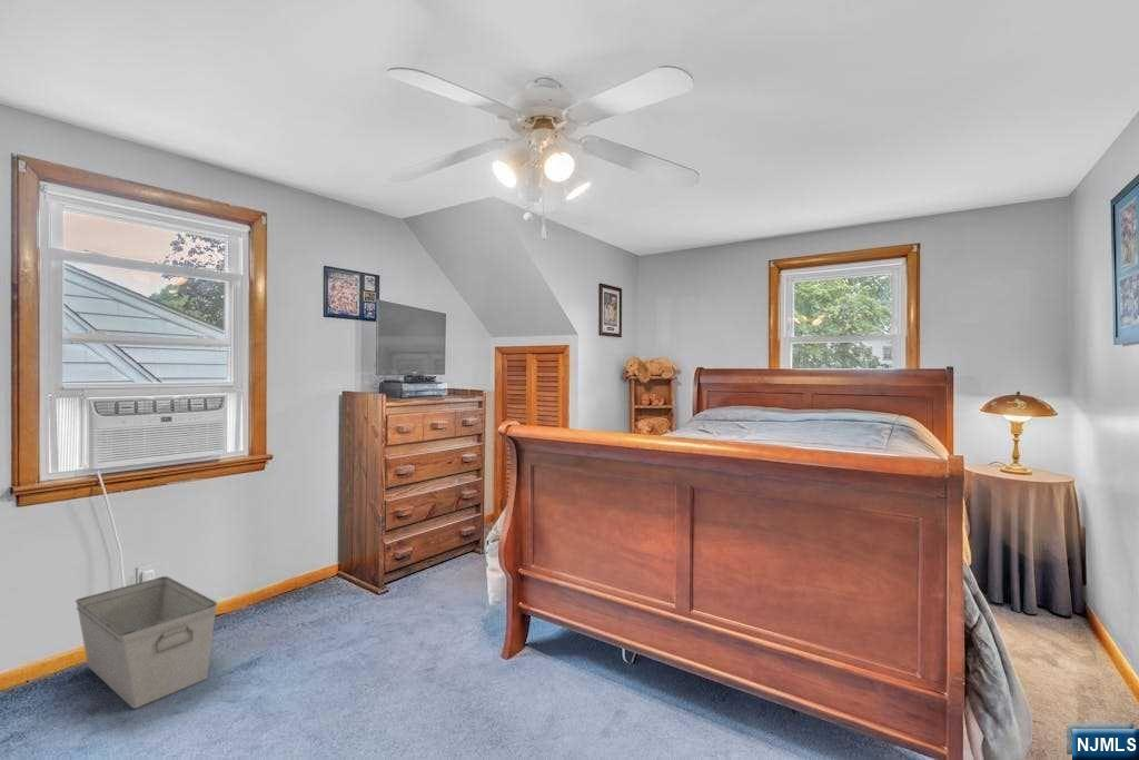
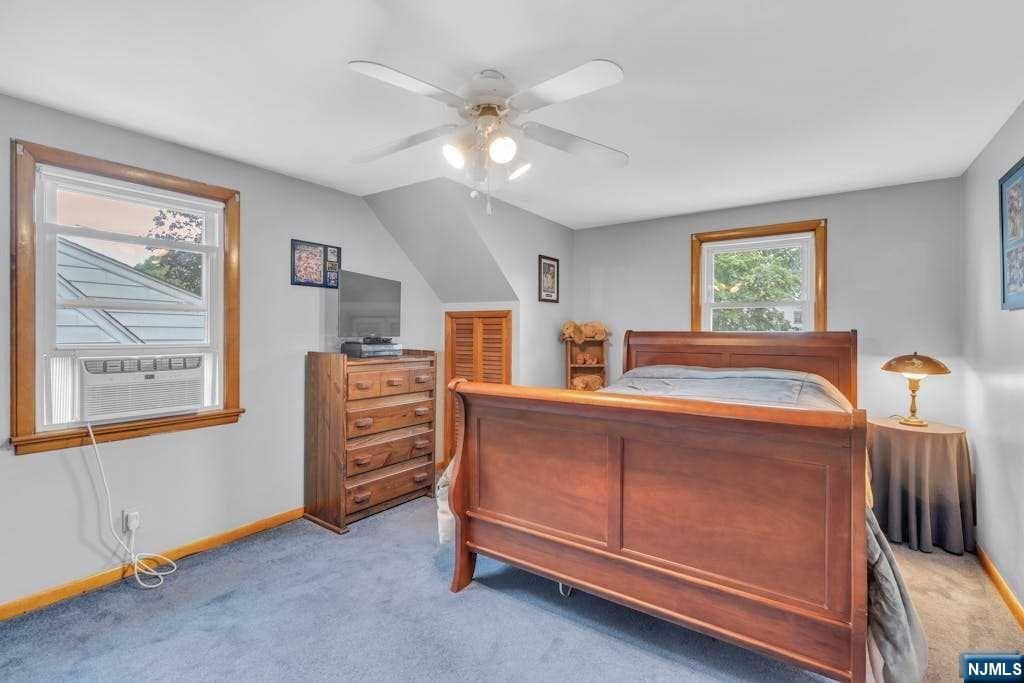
- storage bin [75,575,218,710]
